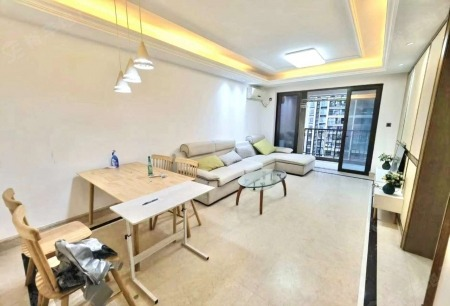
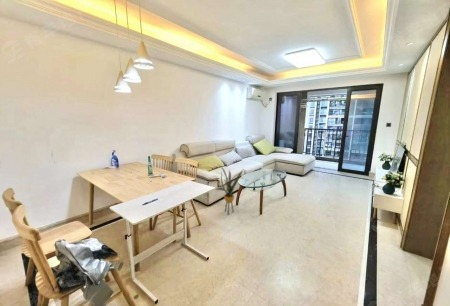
+ house plant [214,164,246,216]
